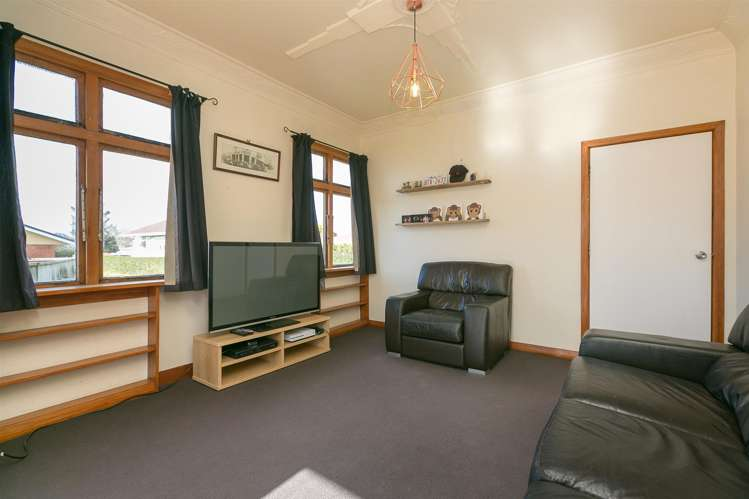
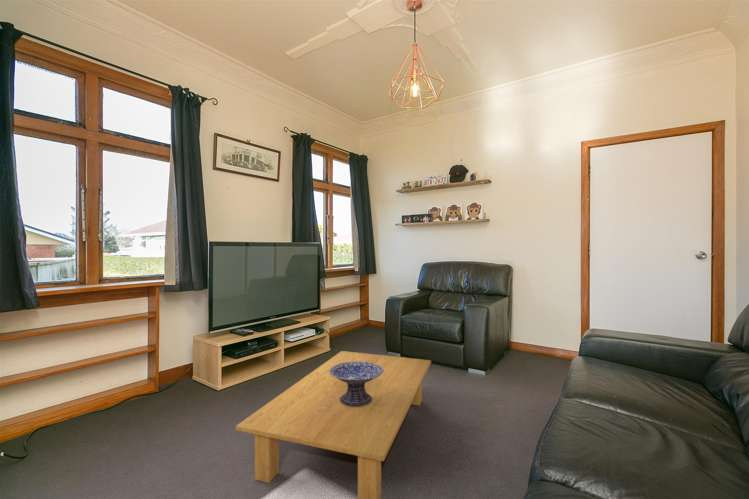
+ coffee table [235,350,432,499]
+ decorative bowl [329,361,383,406]
